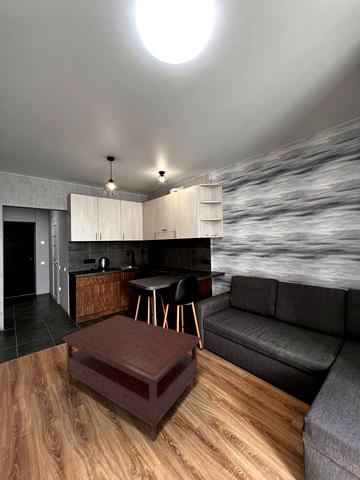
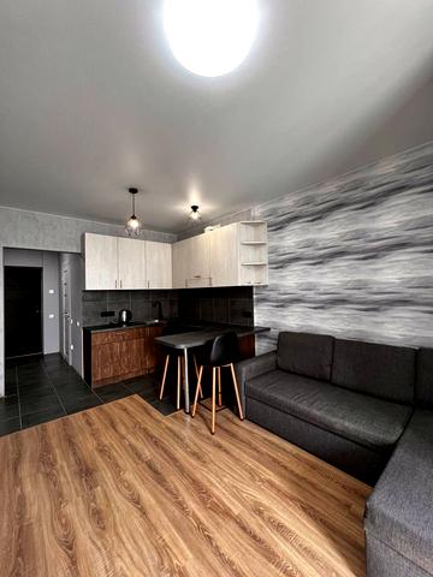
- coffee table [62,314,202,442]
